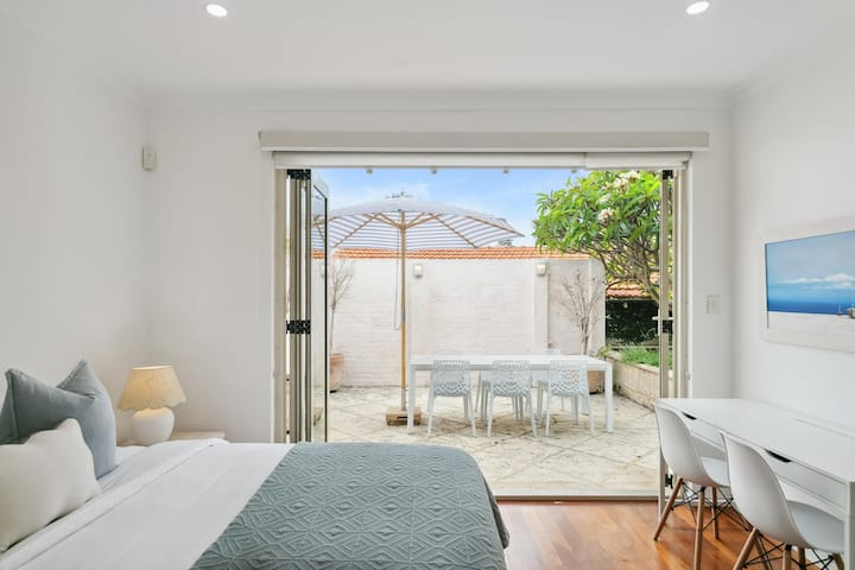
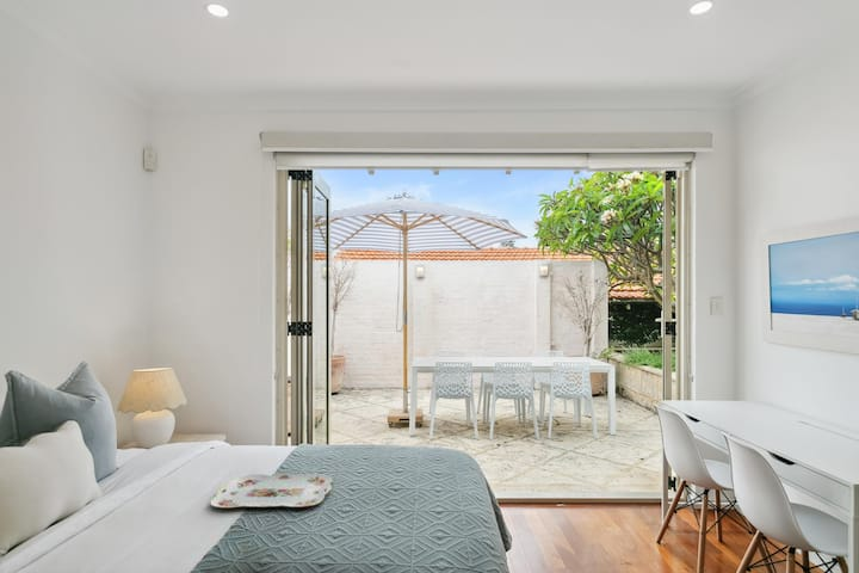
+ serving tray [209,473,334,509]
